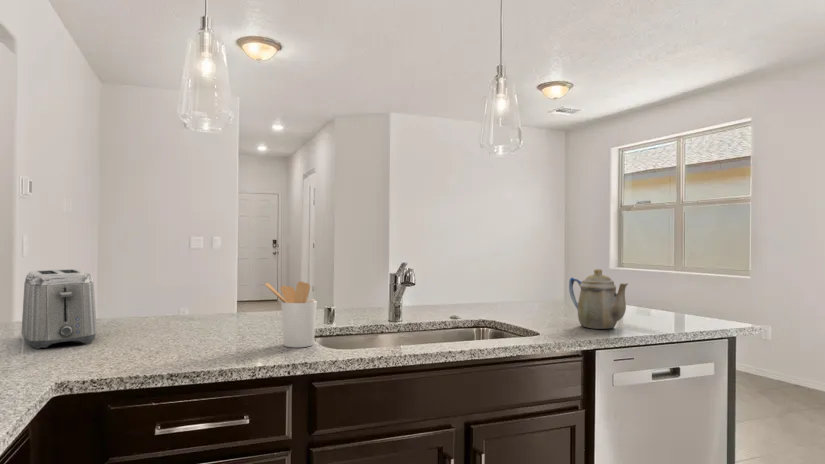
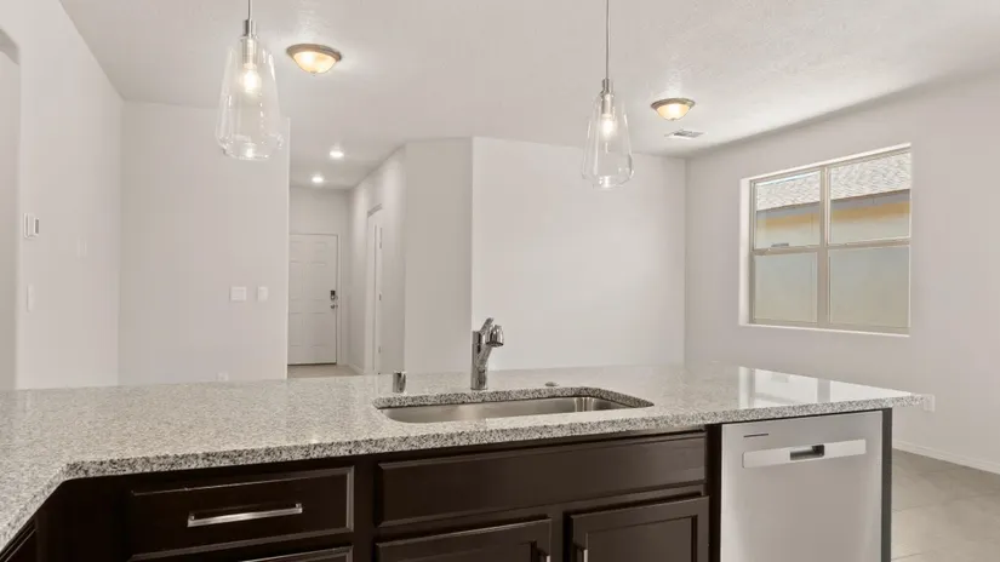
- utensil holder [264,280,318,349]
- toaster [20,268,98,350]
- teapot [568,268,629,330]
